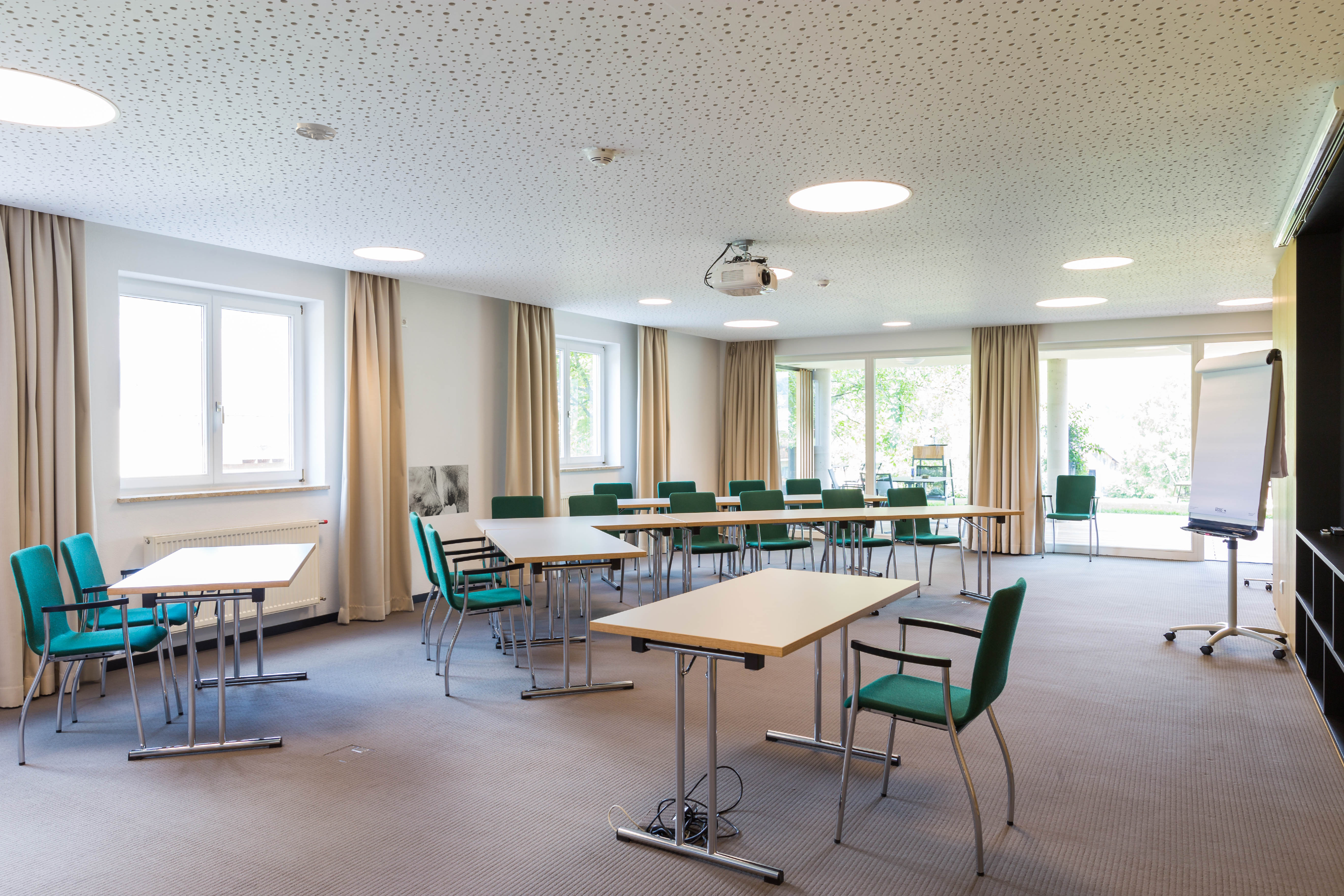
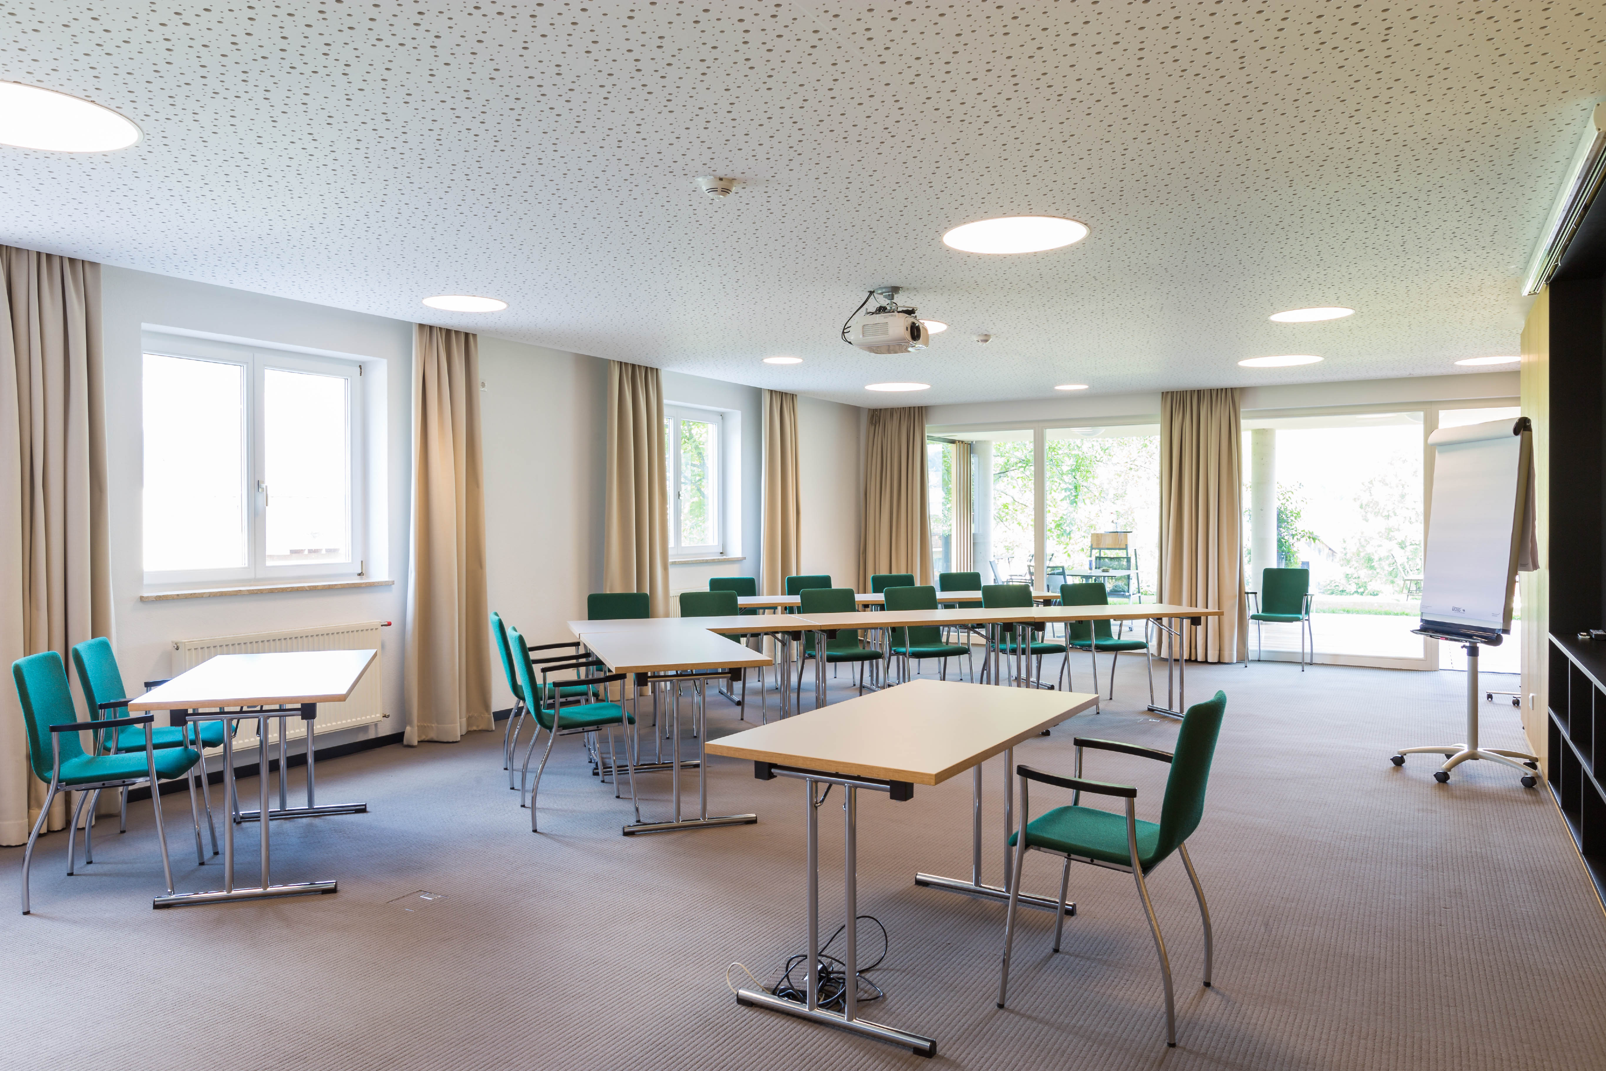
- wall art [408,464,469,518]
- smoke detector [296,122,337,140]
